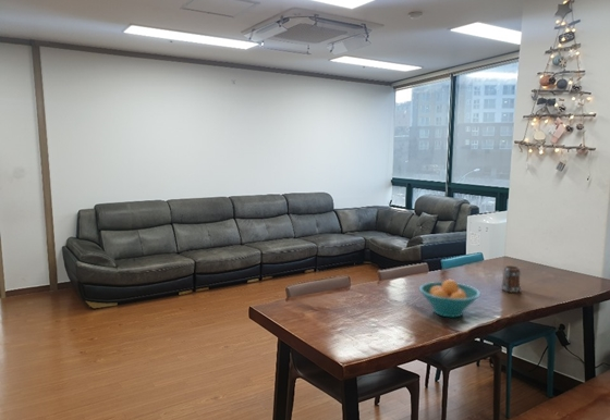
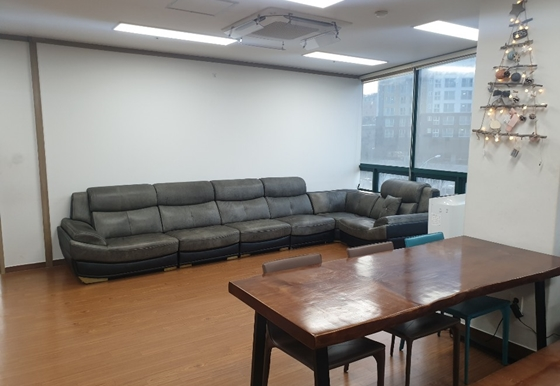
- mug [500,264,522,294]
- fruit bowl [418,279,481,318]
